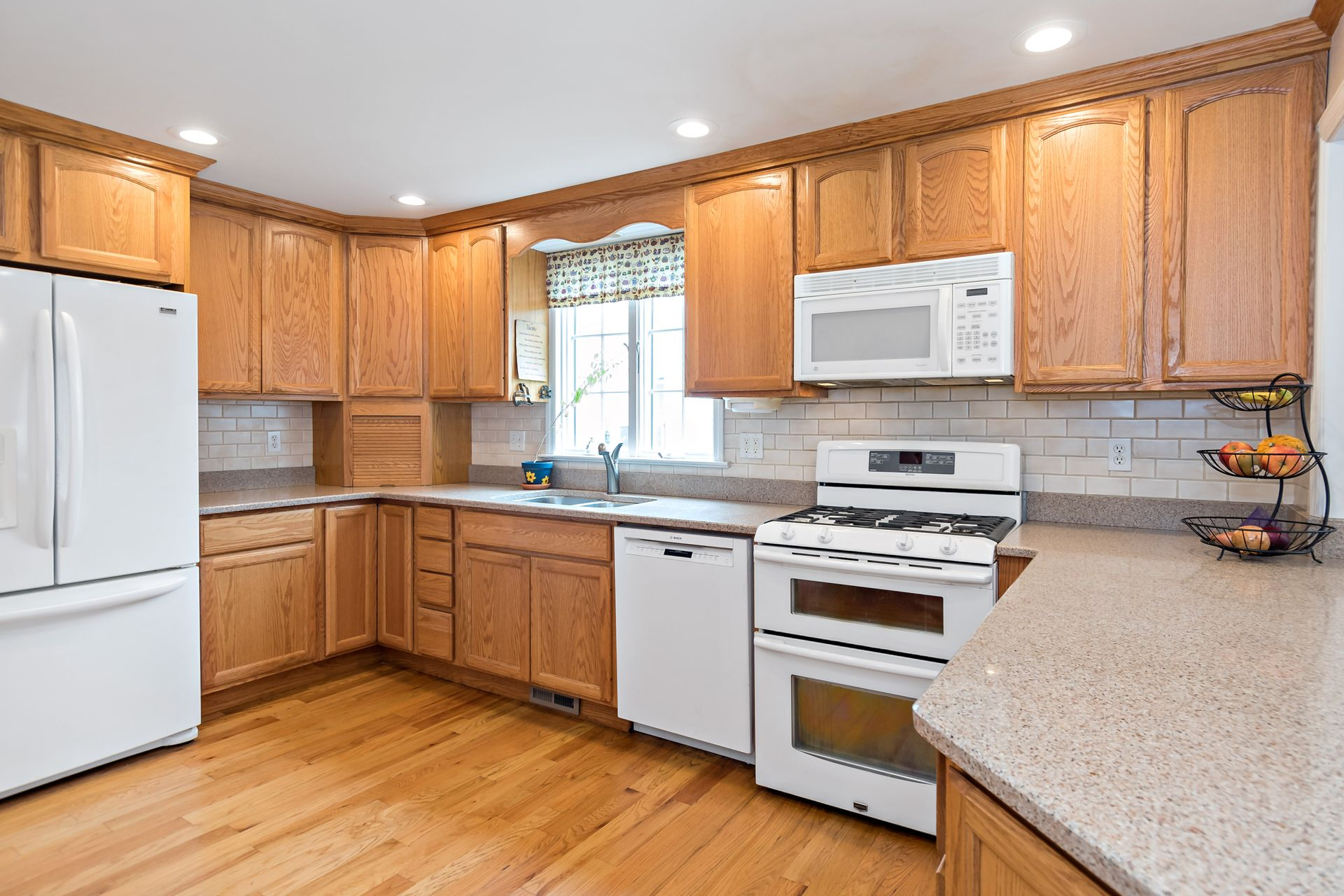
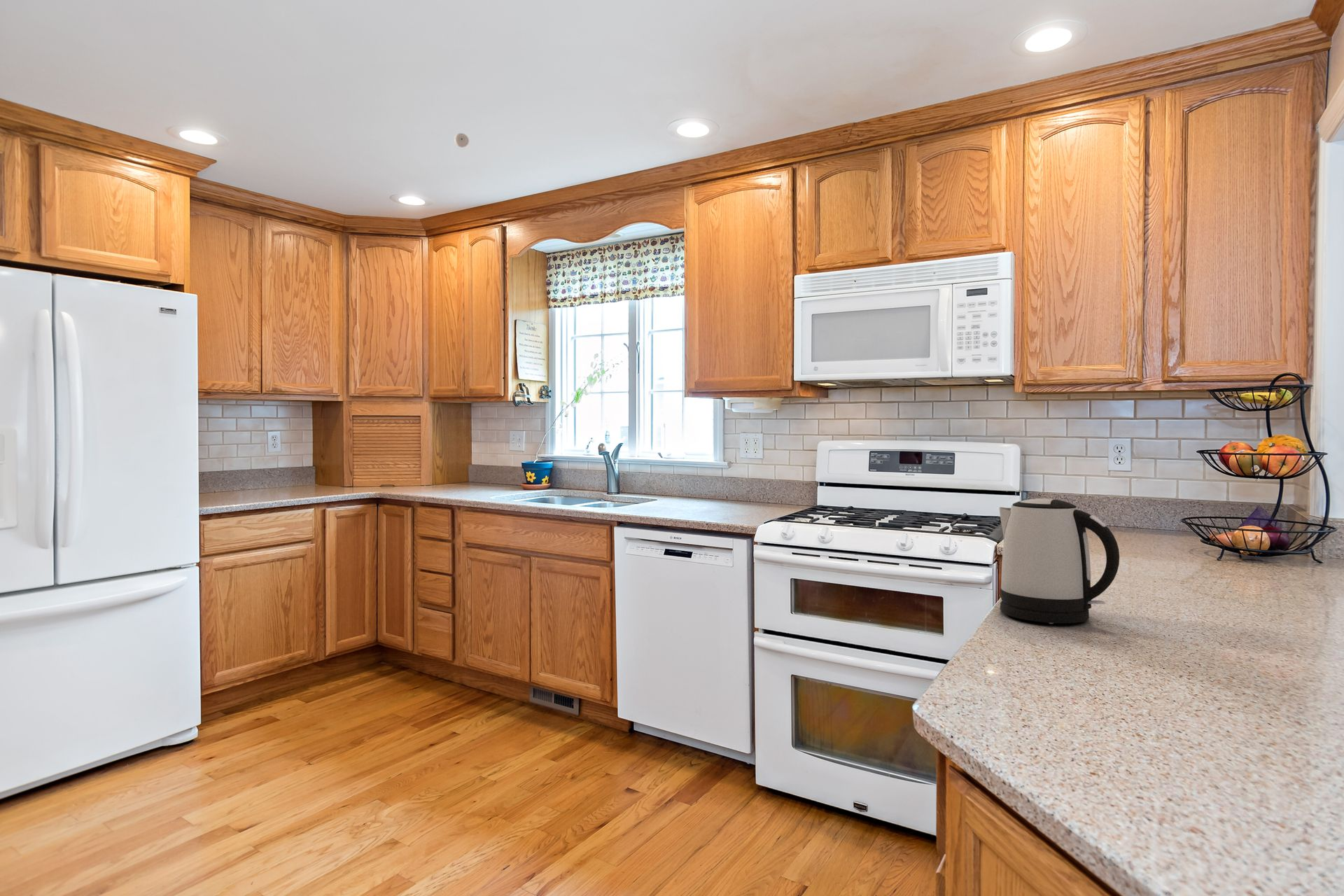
+ smoke detector [454,132,470,148]
+ kettle [999,498,1120,624]
